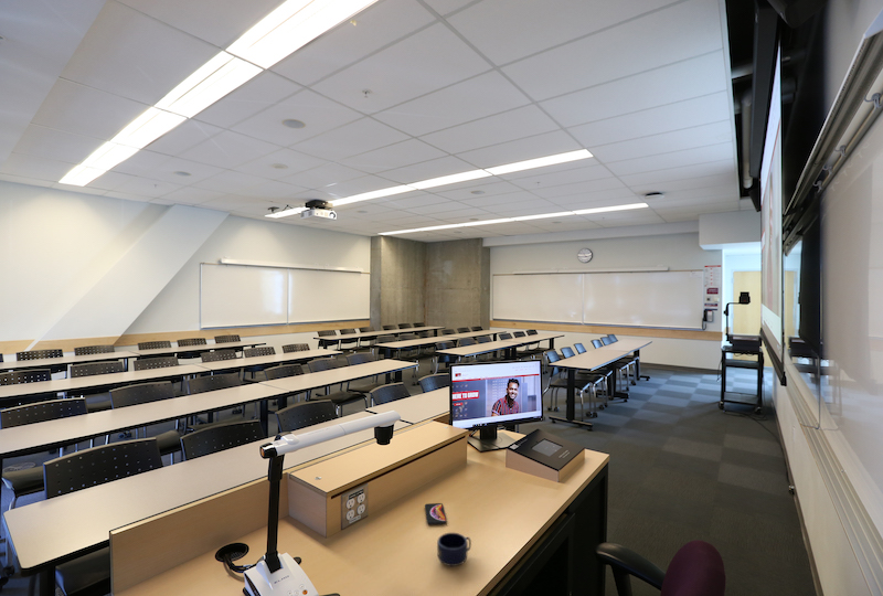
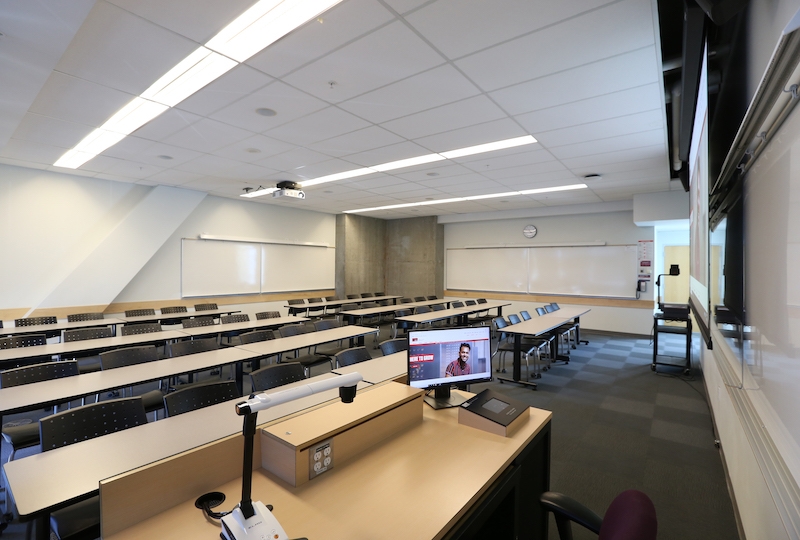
- mug [436,532,472,567]
- smartphone [424,502,448,525]
